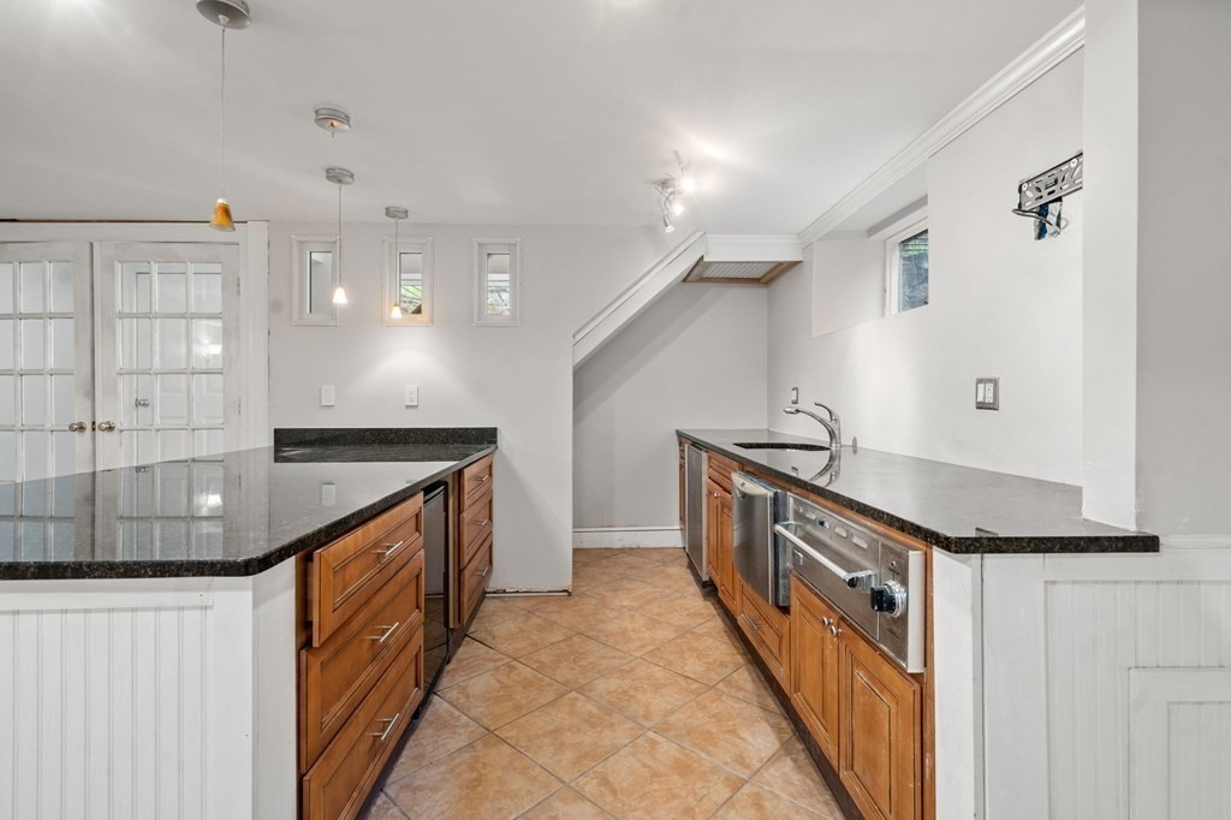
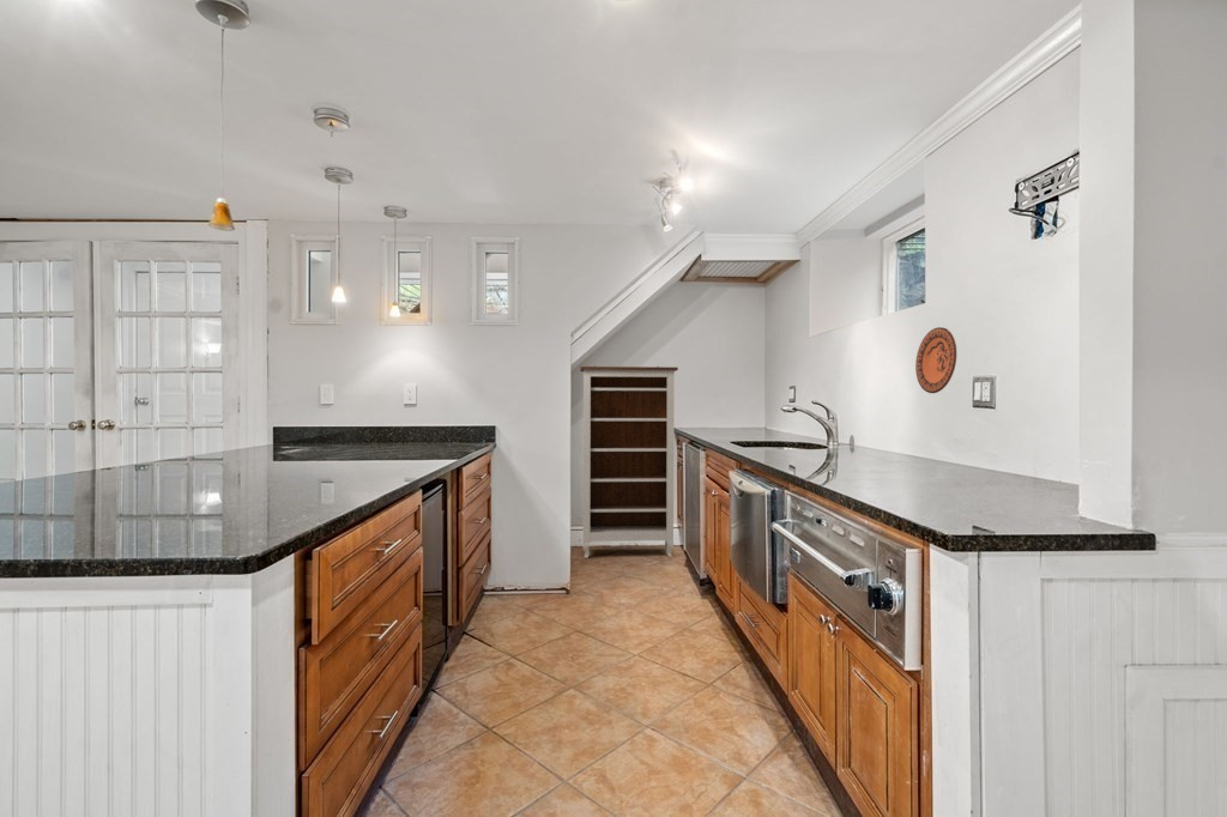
+ bookshelf [579,364,679,559]
+ decorative plate [914,326,957,394]
